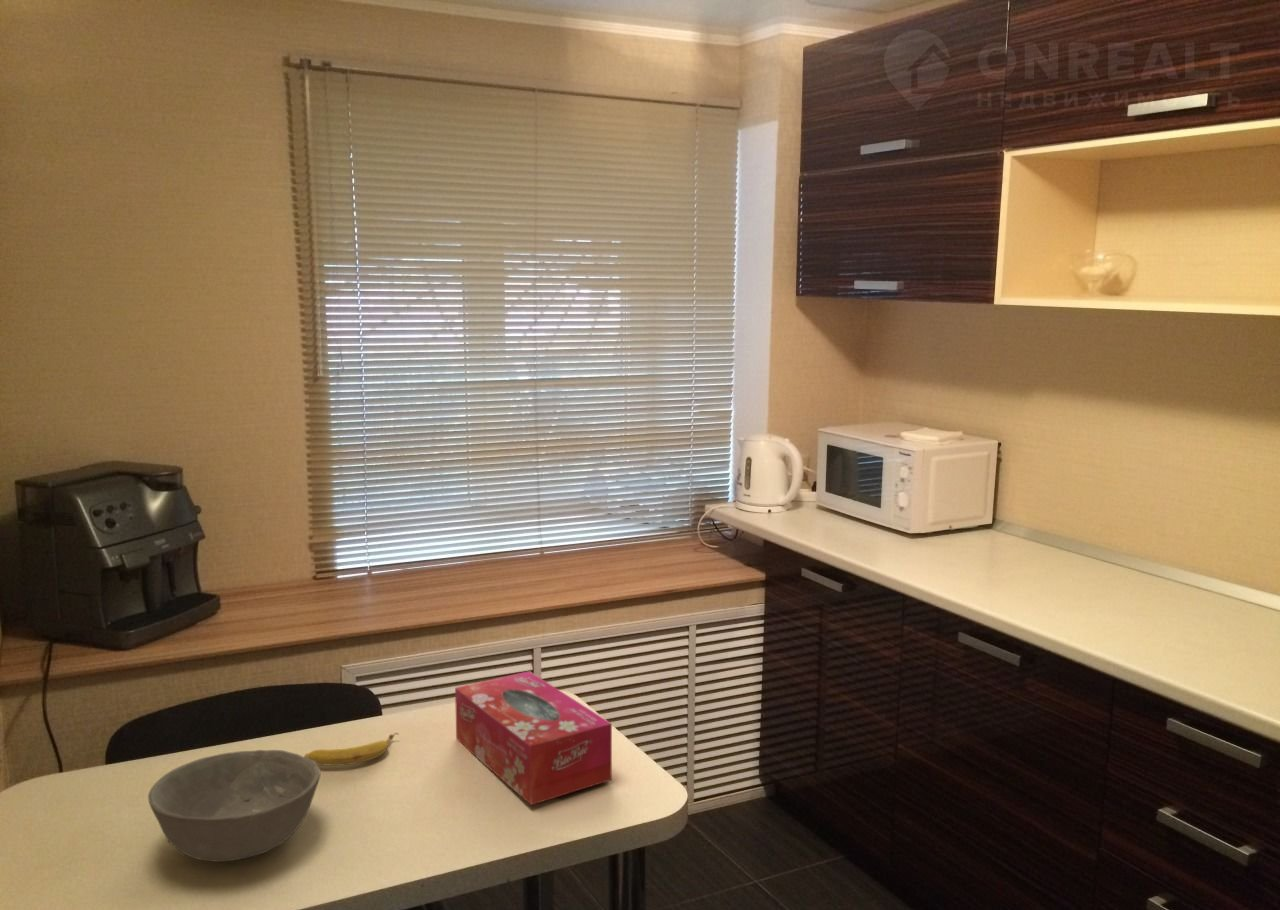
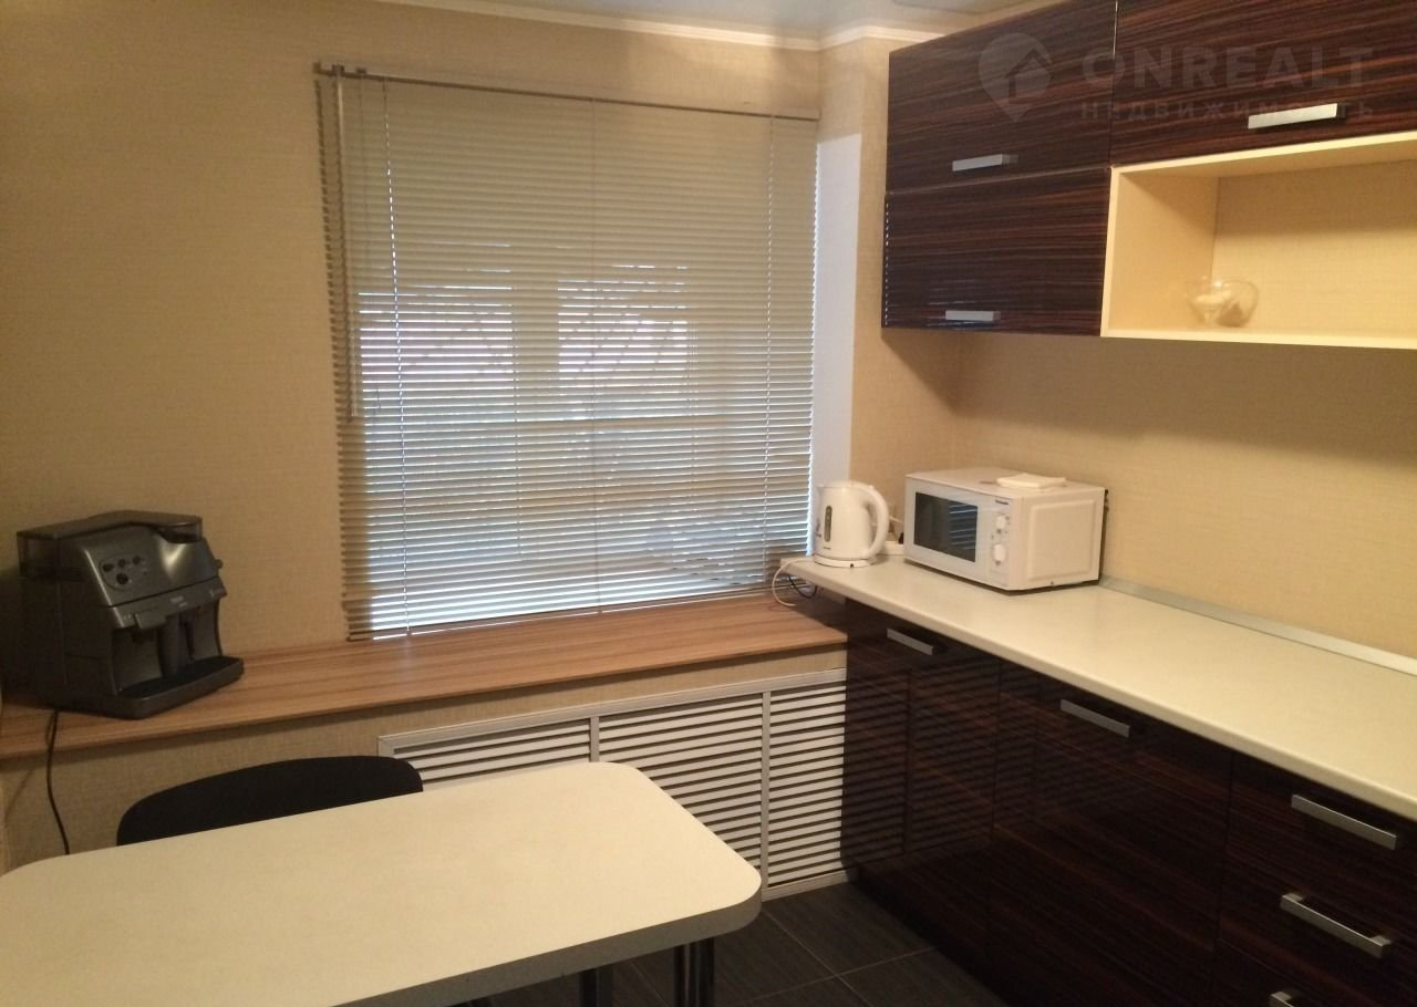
- banana [303,731,400,767]
- bowl [147,749,321,863]
- tissue box [454,670,613,806]
